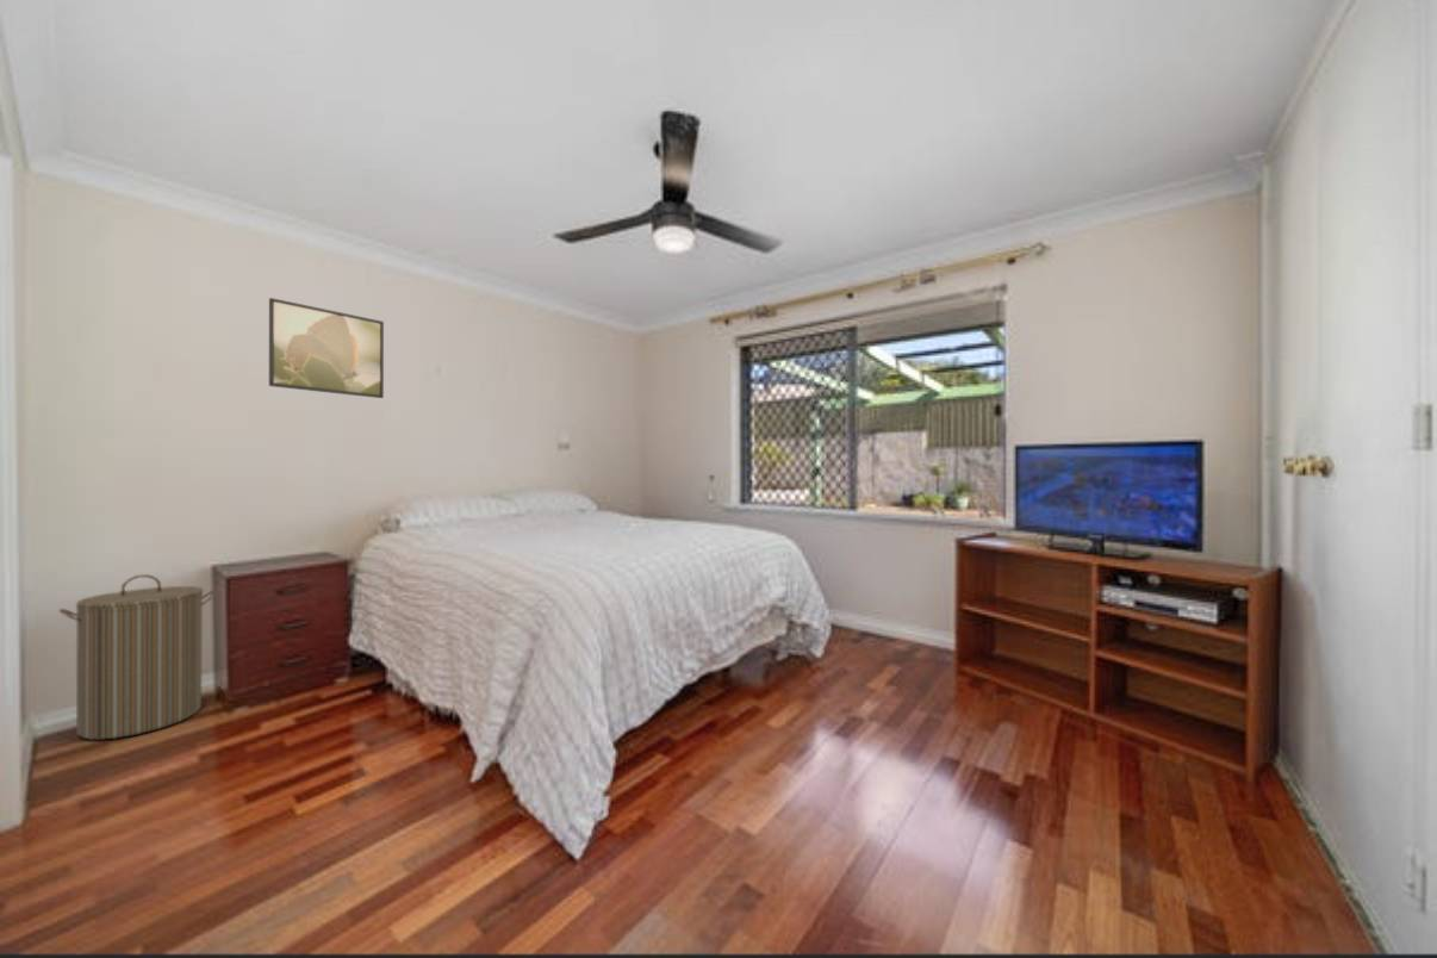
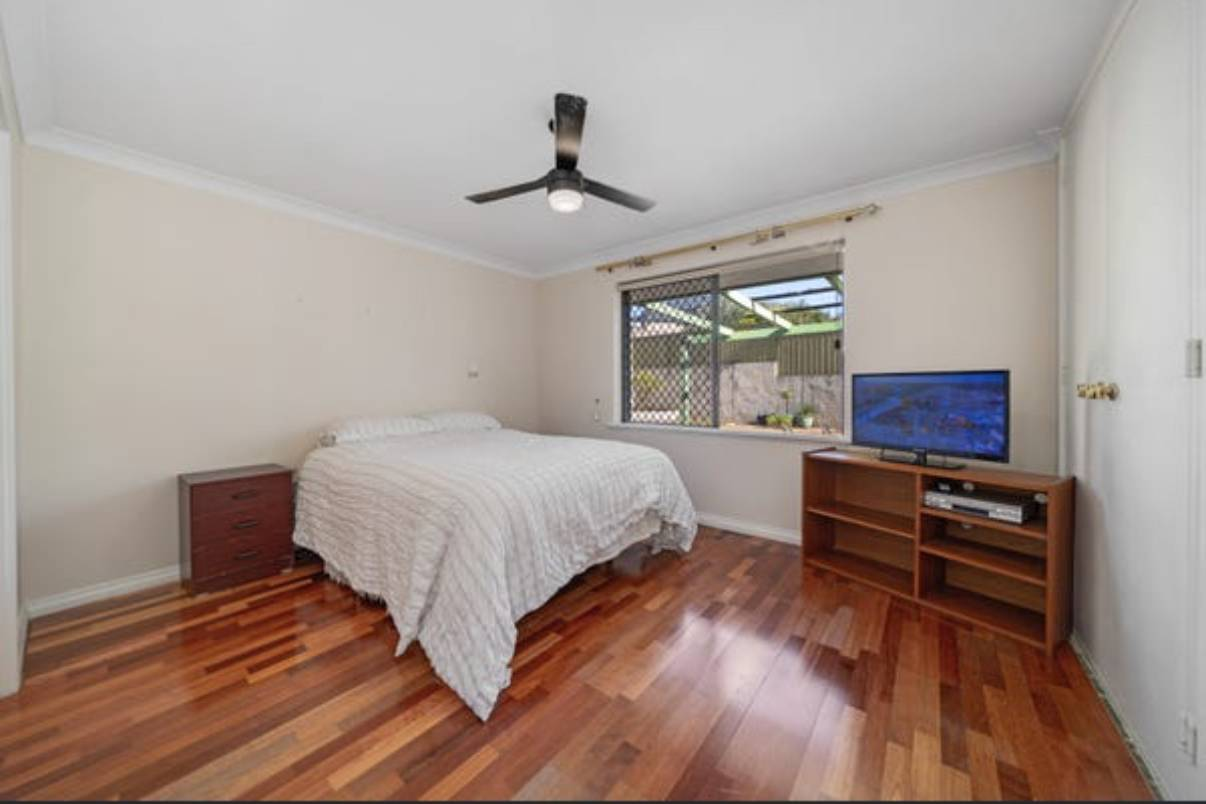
- laundry hamper [58,573,217,741]
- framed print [268,297,385,399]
